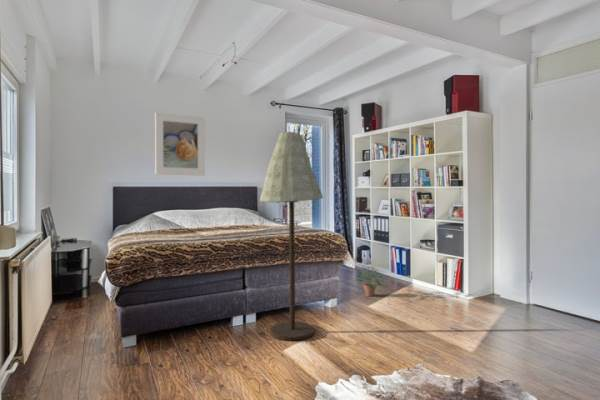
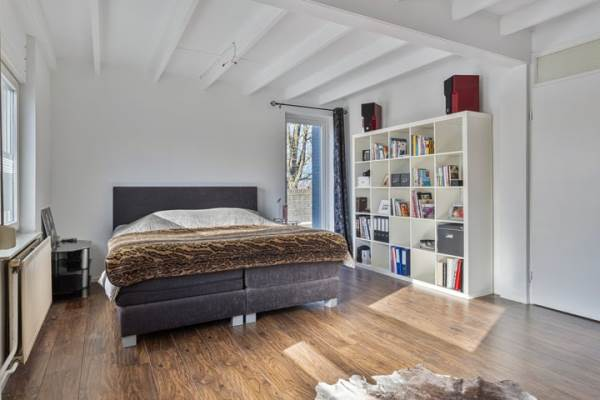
- floor lamp [259,131,324,341]
- potted plant [352,262,389,297]
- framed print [154,112,206,177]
